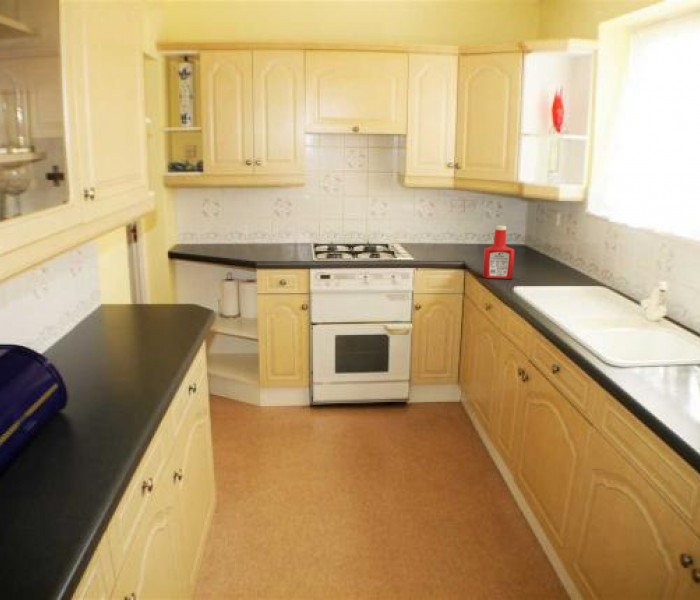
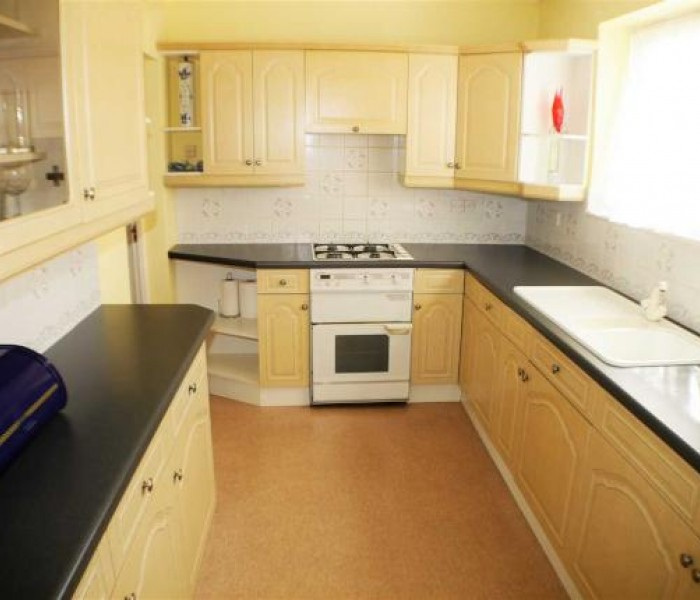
- soap bottle [482,225,516,280]
